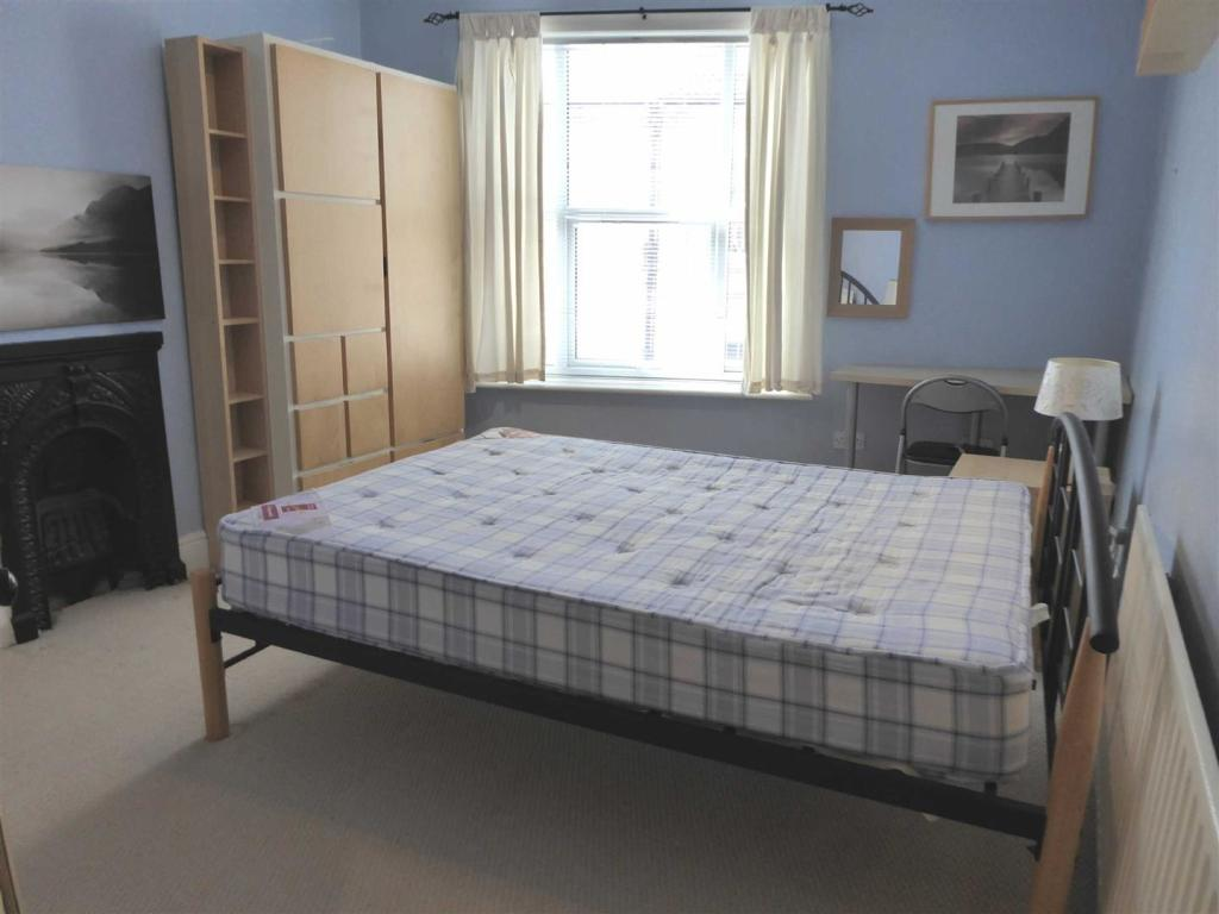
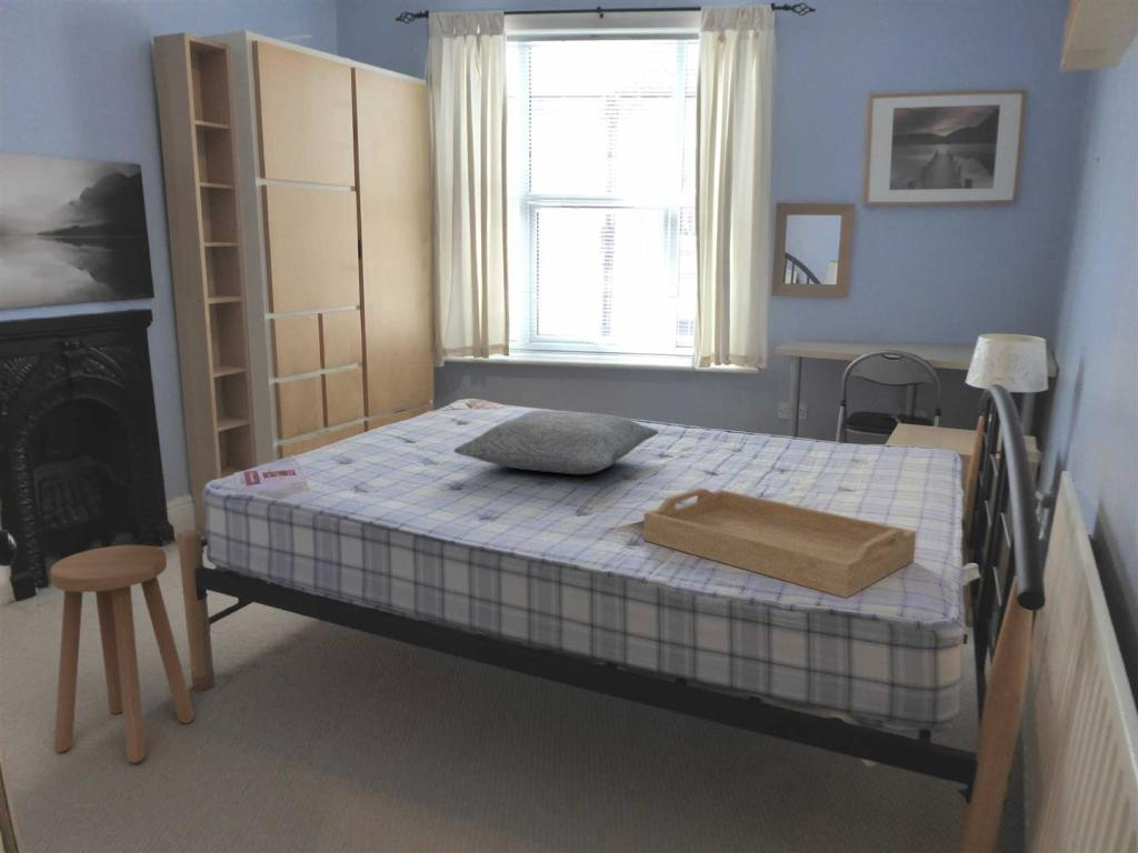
+ pillow [452,409,660,475]
+ serving tray [642,486,917,599]
+ stool [49,544,196,764]
